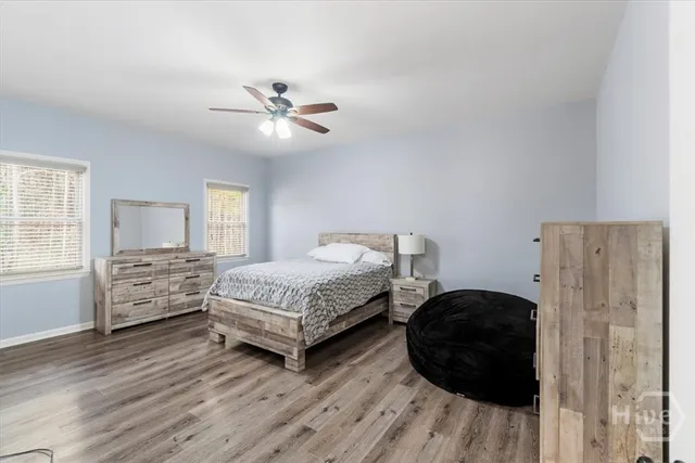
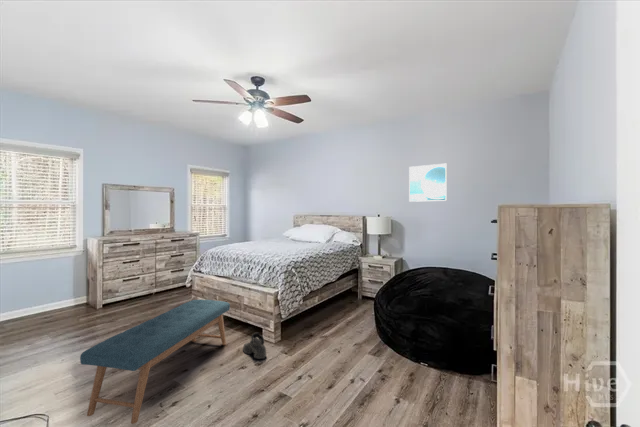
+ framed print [408,163,448,203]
+ bench [79,299,231,425]
+ shoe [242,331,267,360]
